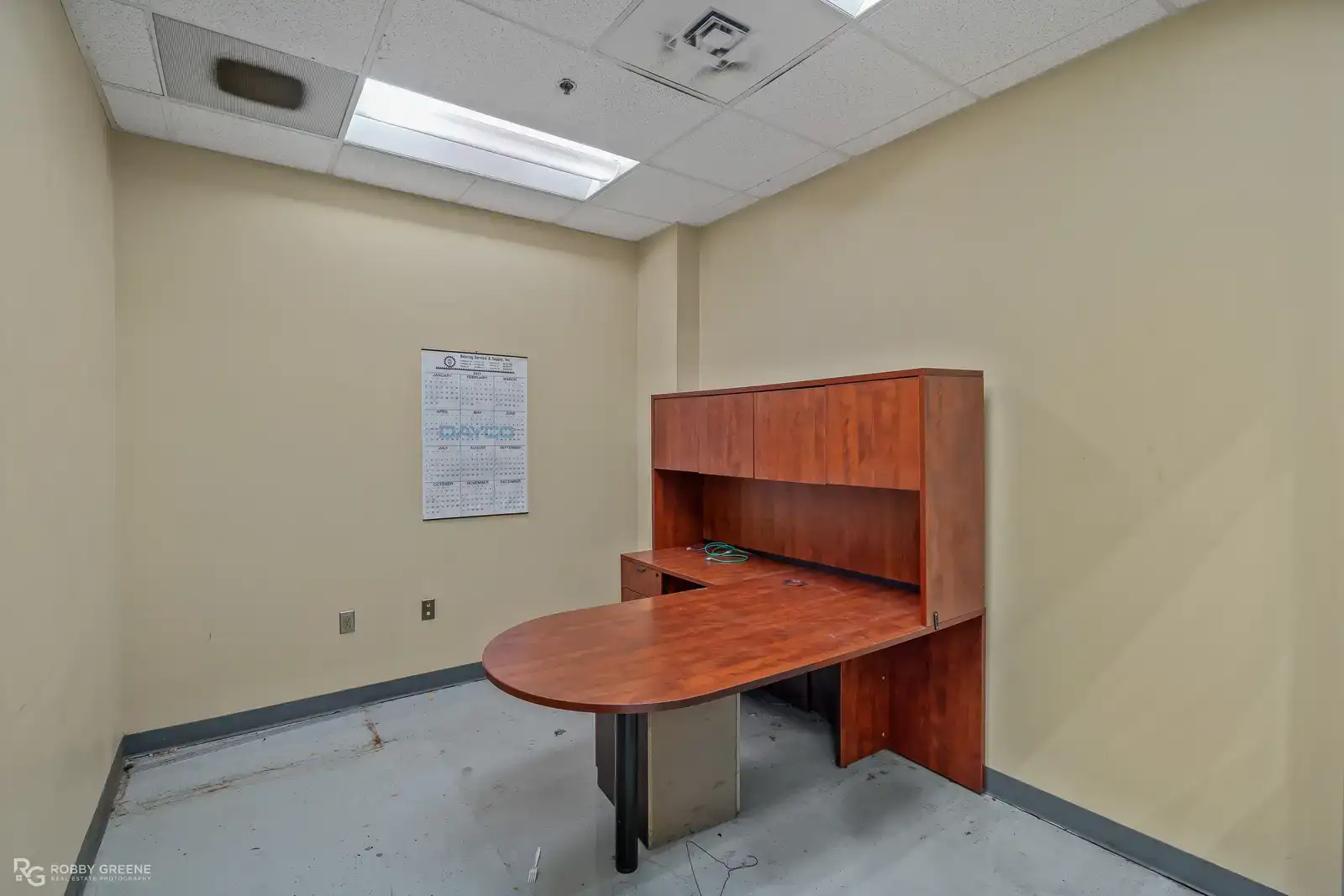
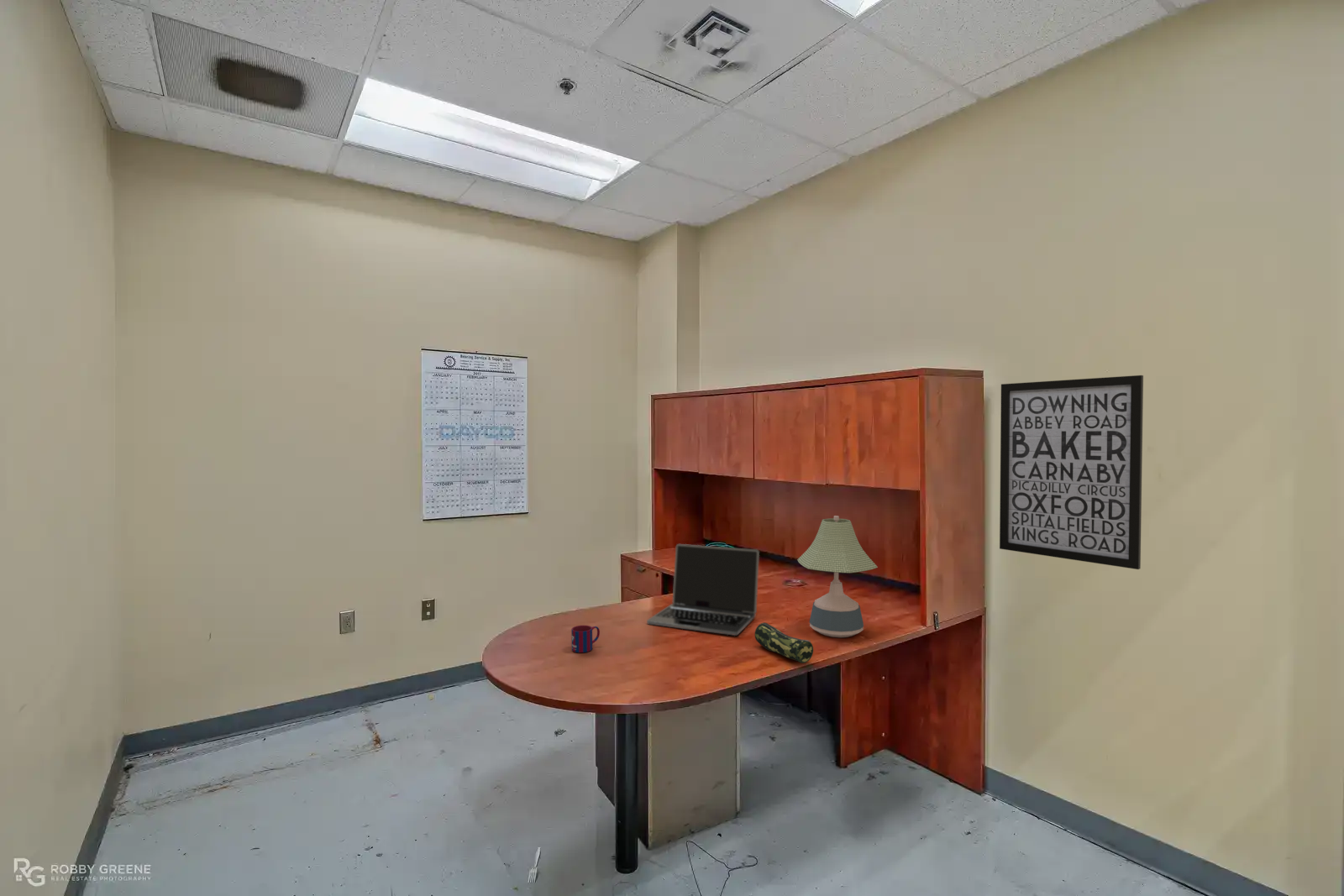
+ laptop [646,543,760,637]
+ mug [570,625,601,653]
+ wall art [999,375,1144,570]
+ desk lamp [796,515,879,638]
+ pencil case [754,622,814,664]
